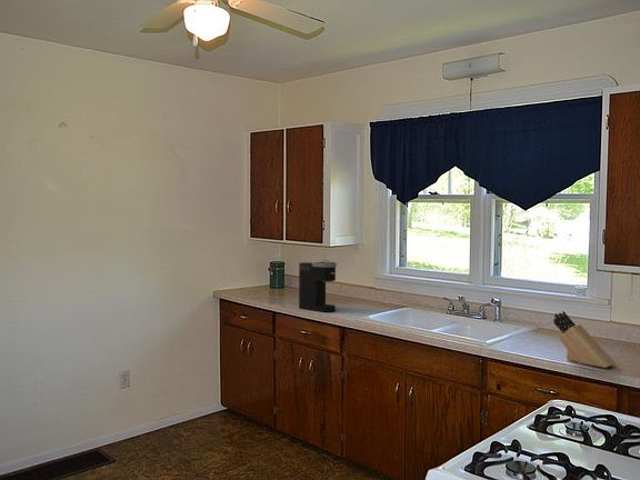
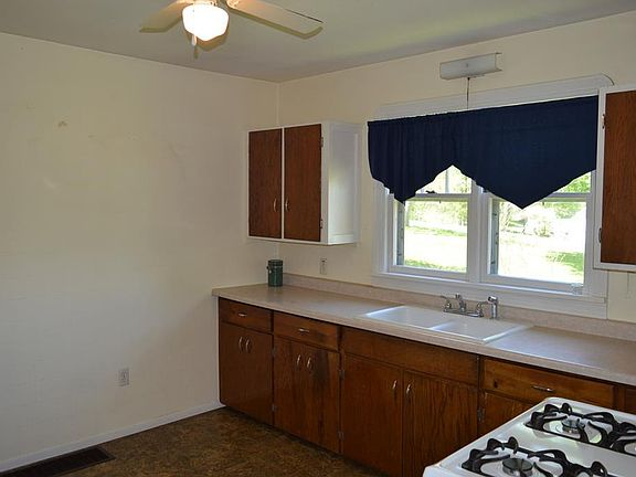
- knife block [552,310,617,369]
- coffee maker [298,261,338,312]
